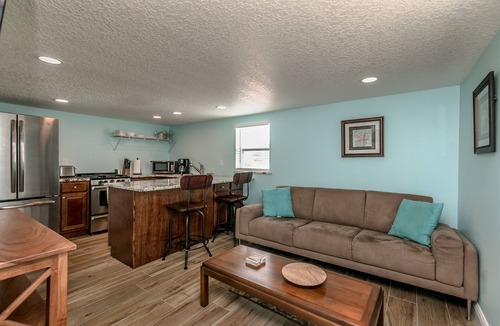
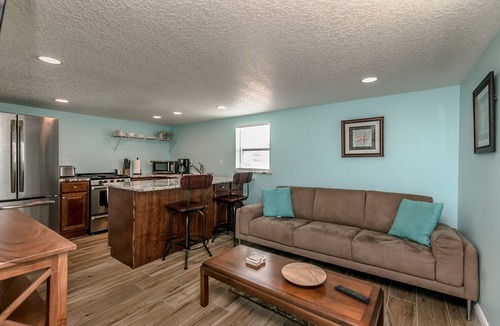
+ remote control [333,284,372,305]
